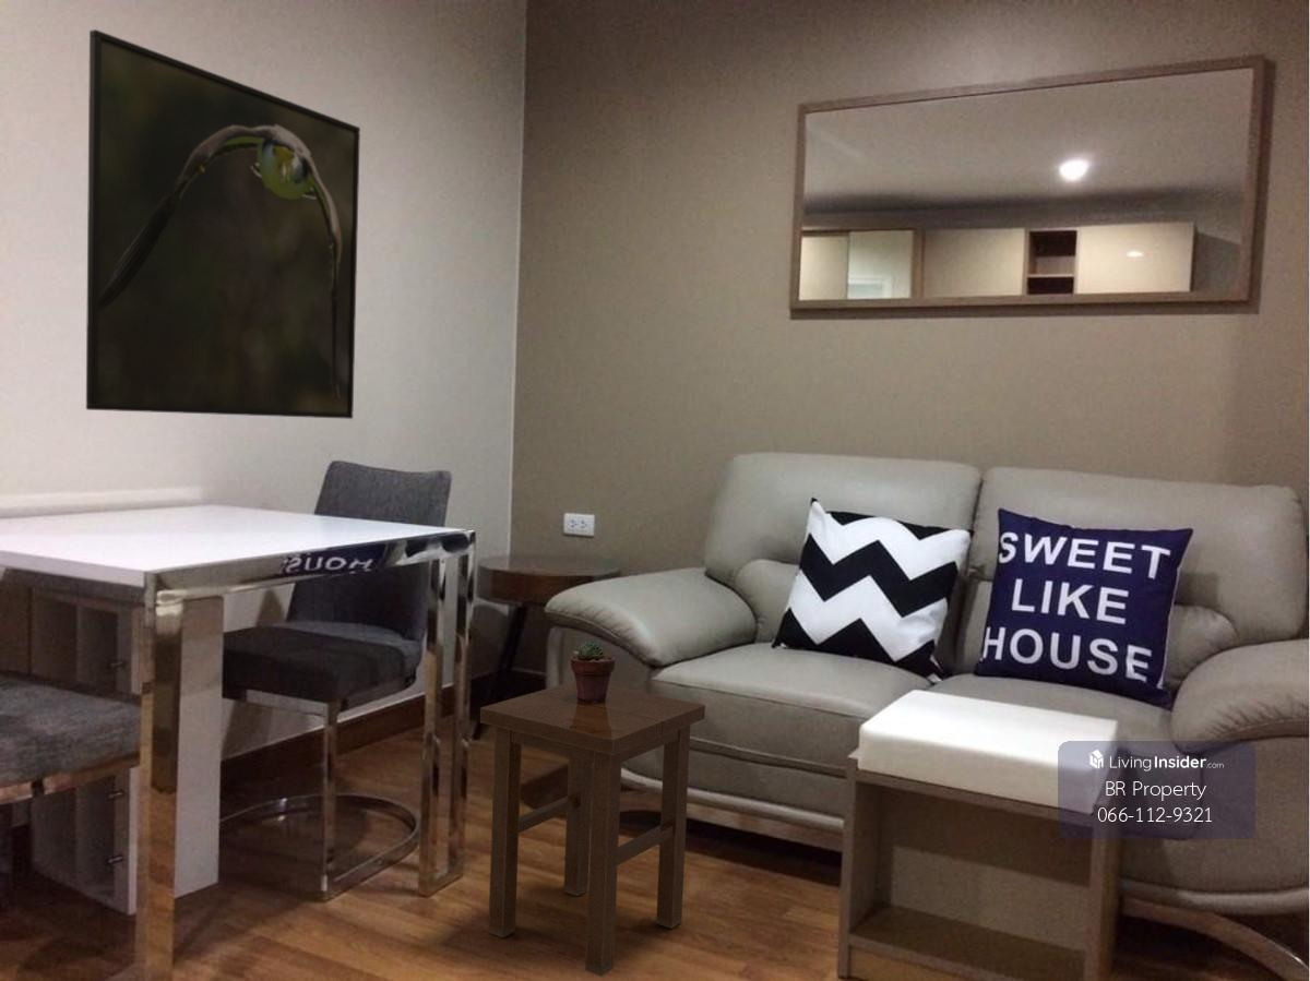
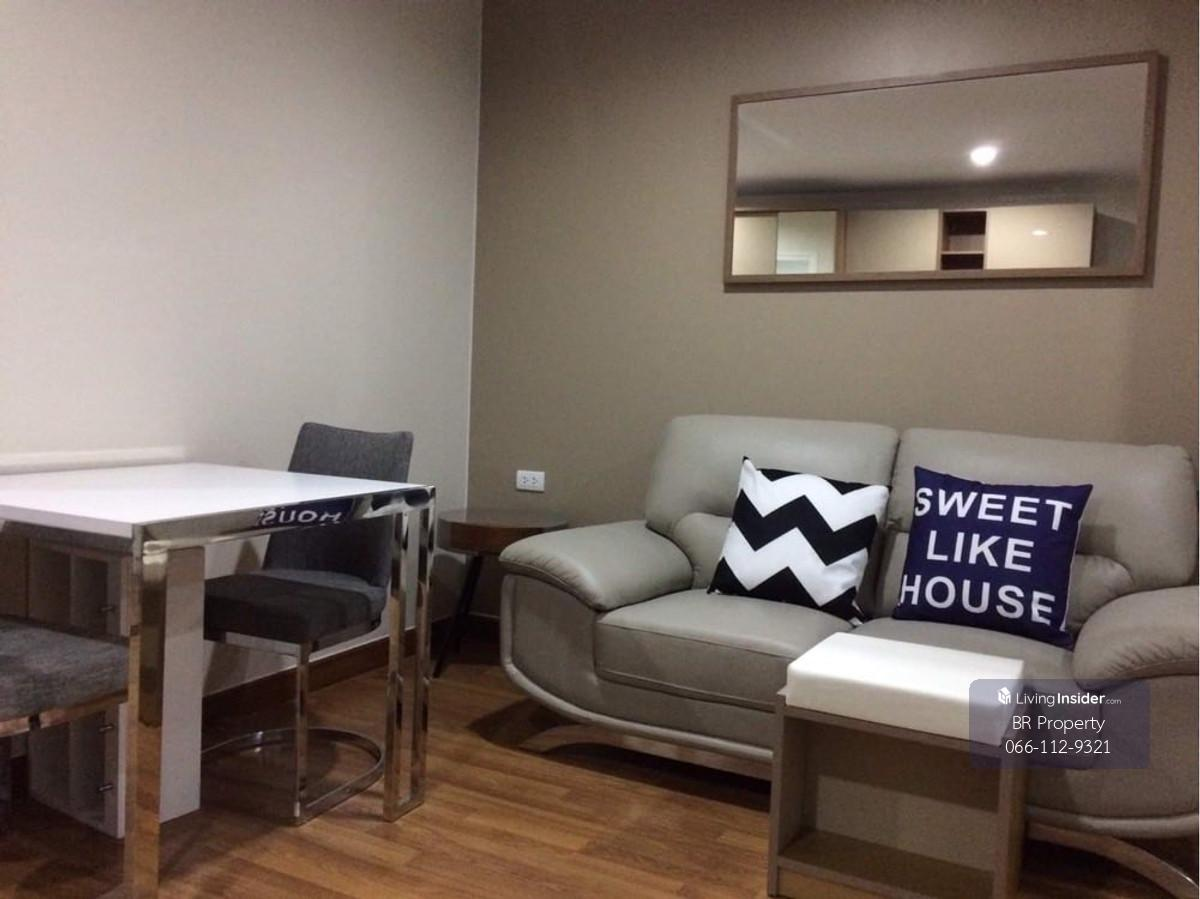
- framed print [85,28,361,420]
- potted succulent [570,639,616,703]
- stool [479,680,706,977]
